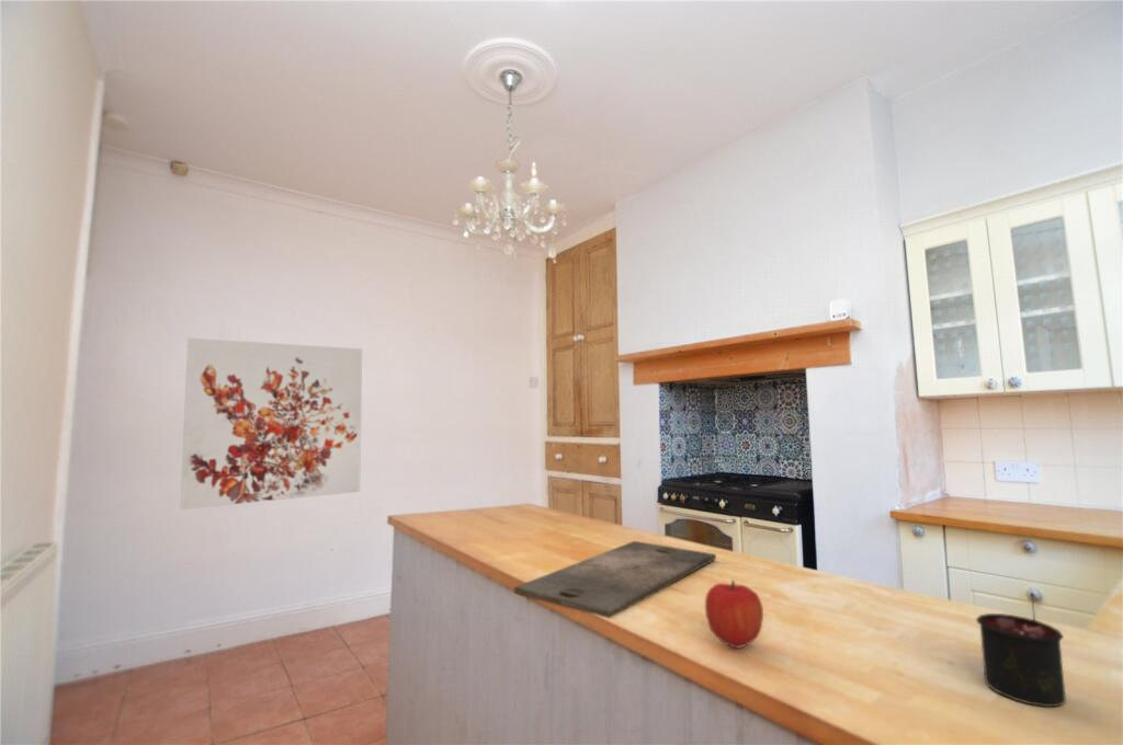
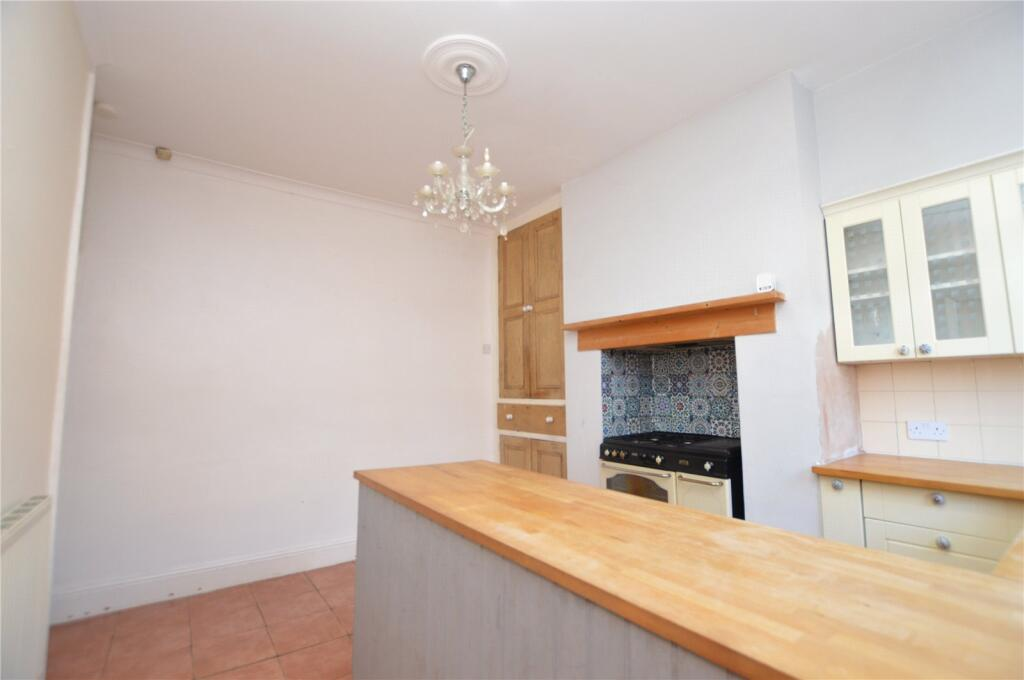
- cutting board [513,540,717,619]
- wall art [179,337,363,511]
- fruit [704,580,764,650]
- candle [975,592,1067,708]
